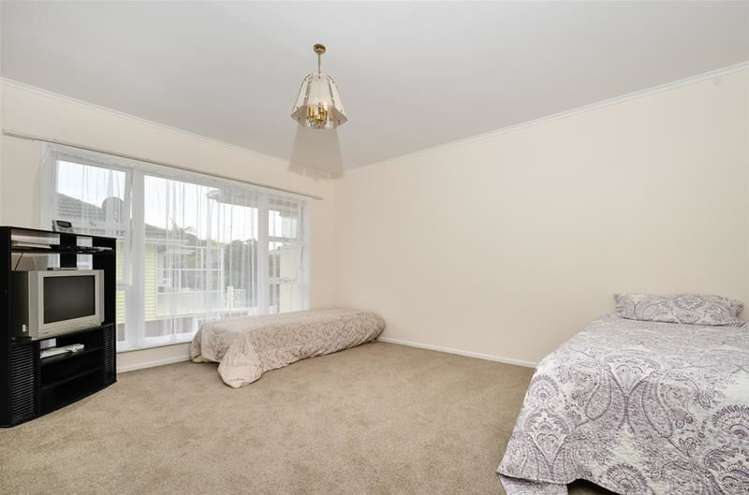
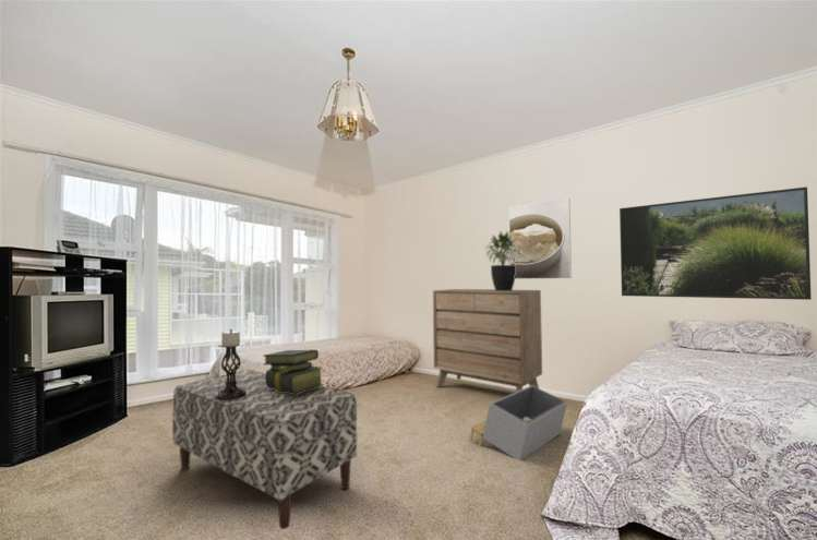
+ storage bin [469,385,568,461]
+ bench [171,369,358,530]
+ candle holder [215,328,247,400]
+ potted plant [484,230,522,291]
+ stack of books [262,348,325,394]
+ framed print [508,197,573,280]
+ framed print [618,185,813,301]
+ dresser [432,288,543,392]
